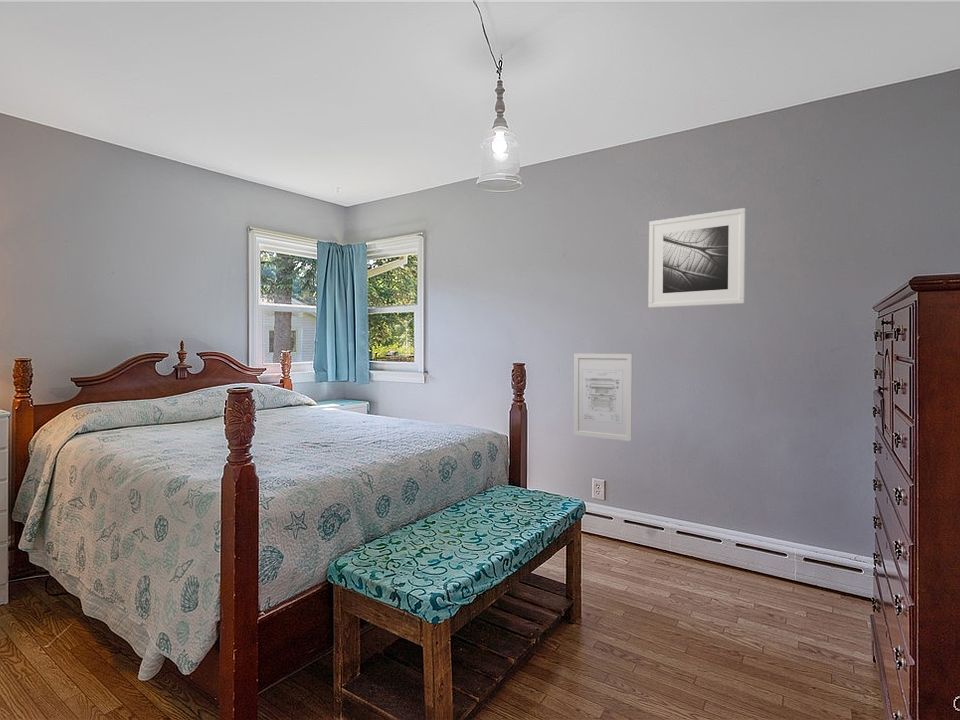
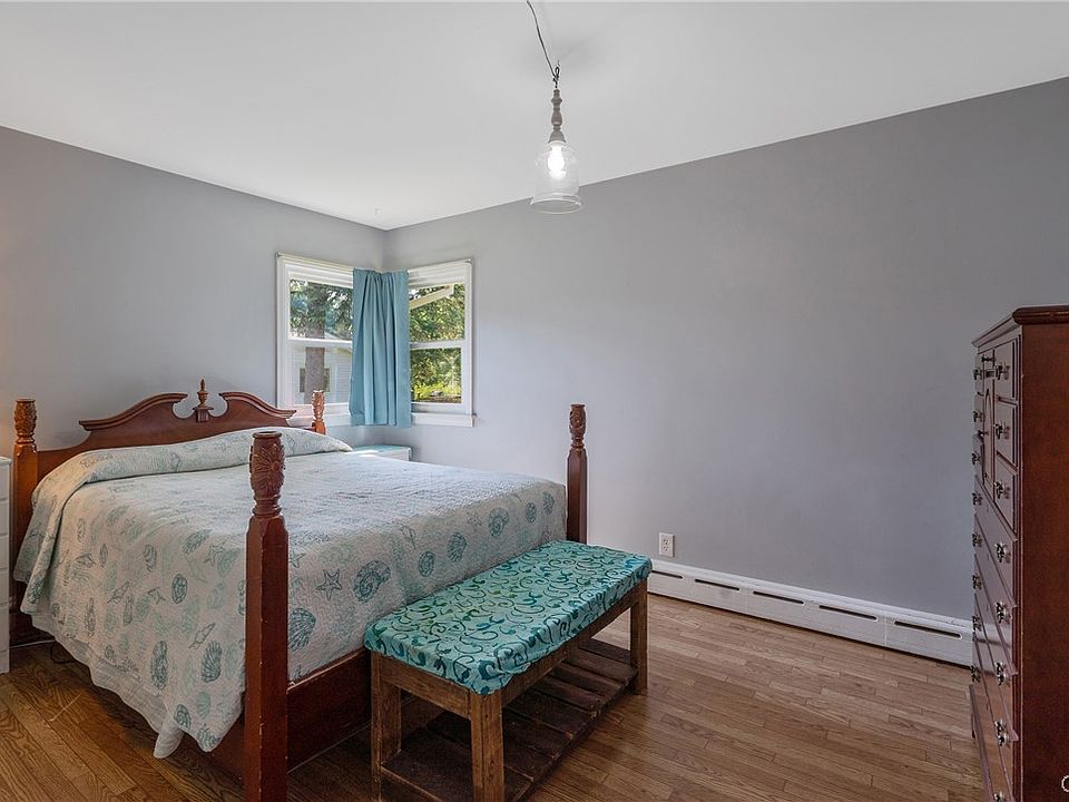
- wall art [573,353,633,442]
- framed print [648,207,747,309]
